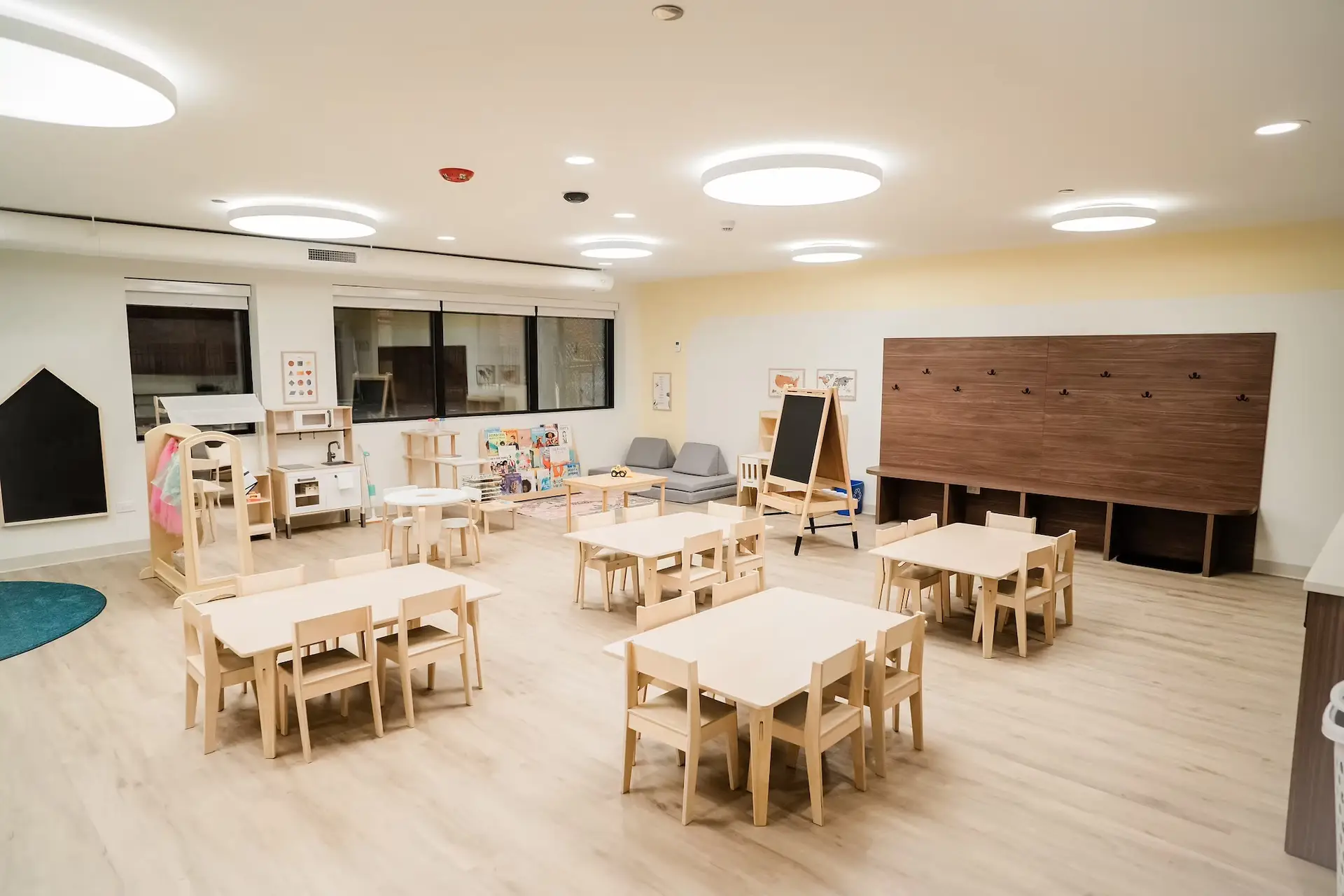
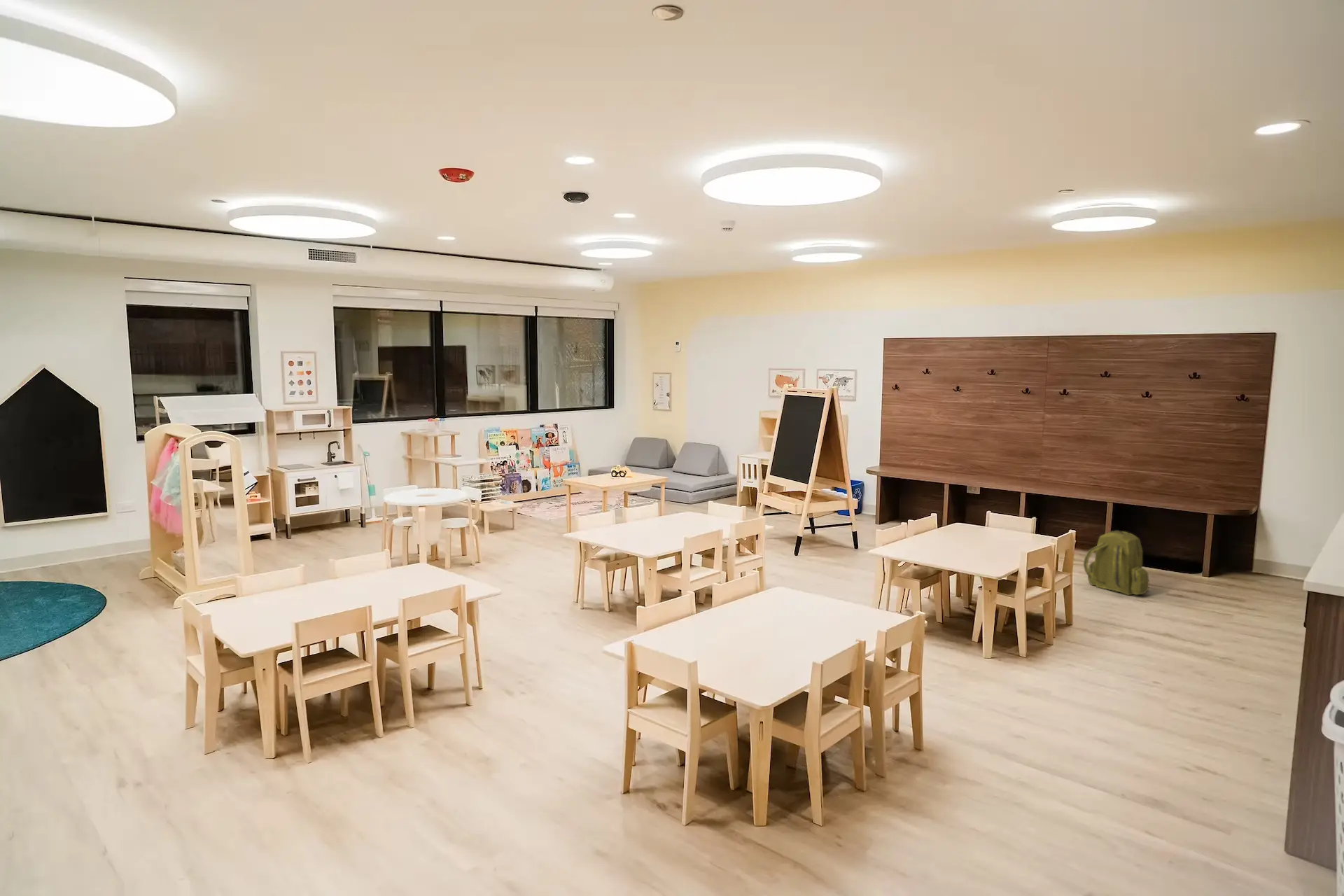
+ backpack [1083,529,1149,596]
